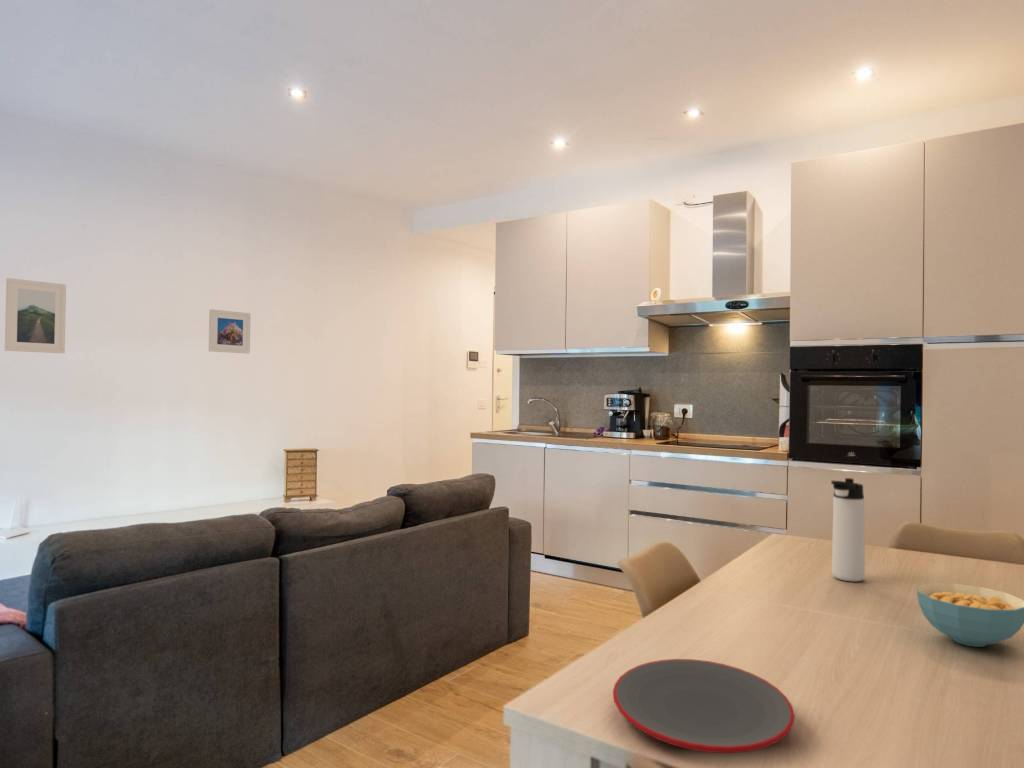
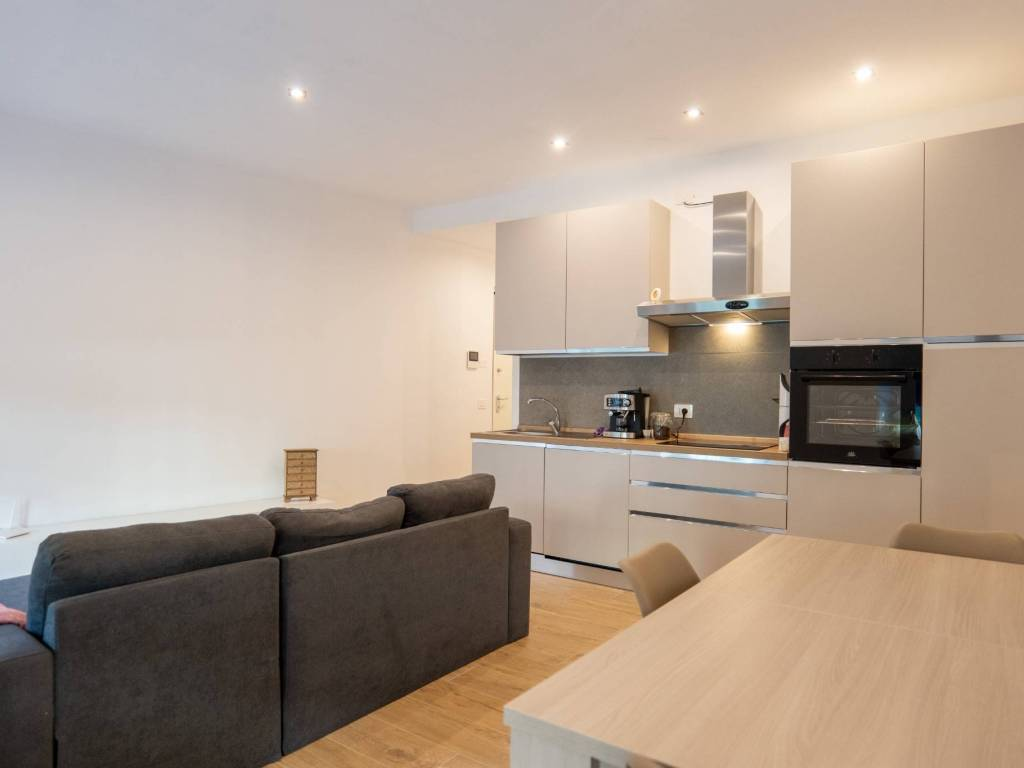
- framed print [4,277,67,354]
- plate [612,658,796,754]
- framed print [208,308,251,355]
- thermos bottle [830,477,866,582]
- cereal bowl [916,582,1024,648]
